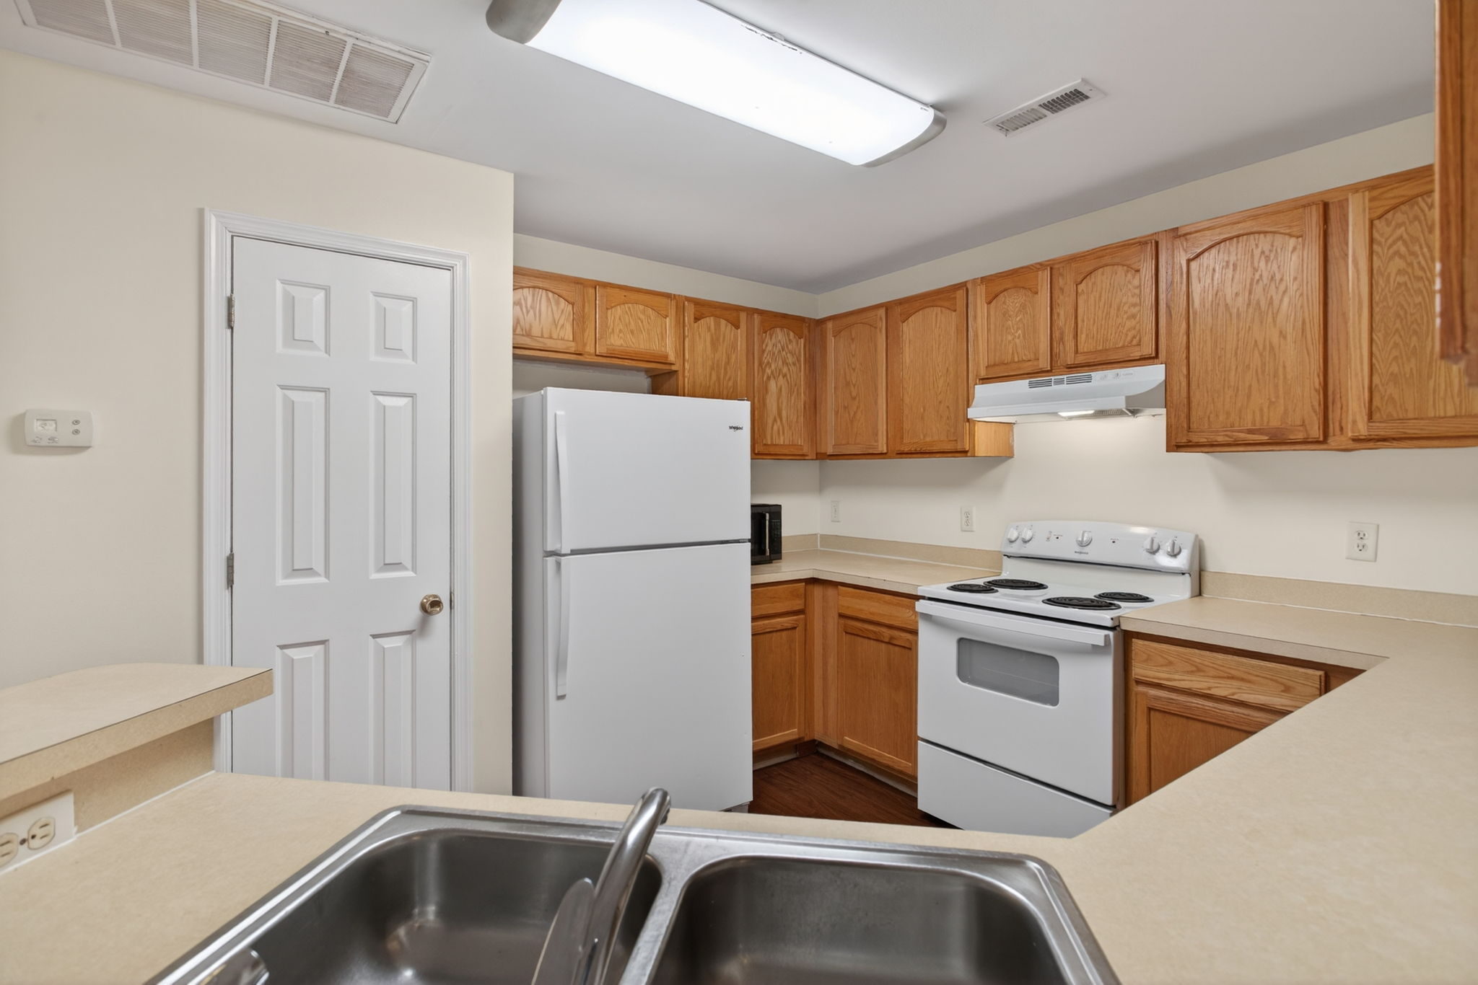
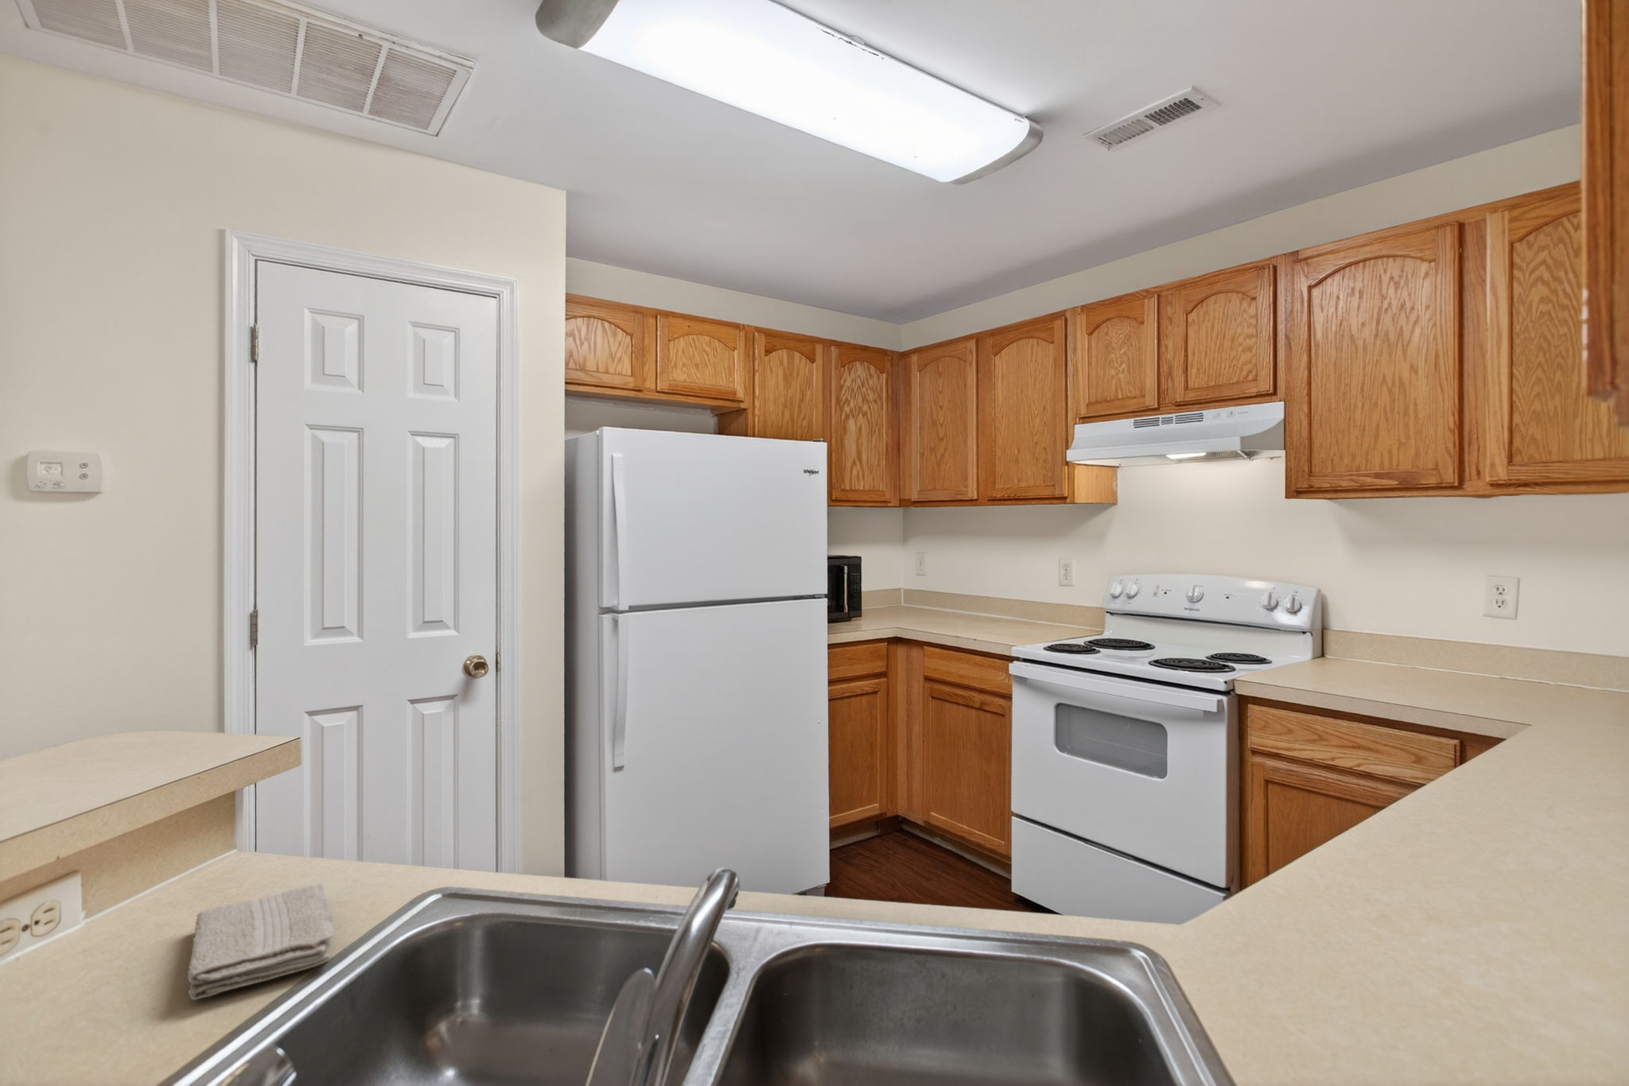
+ washcloth [187,884,335,1000]
